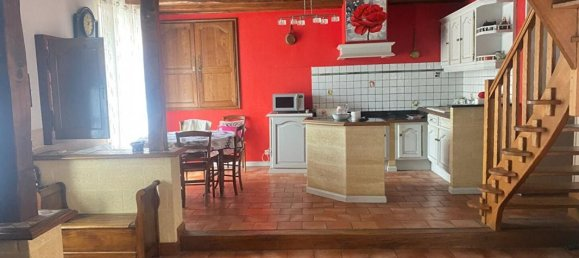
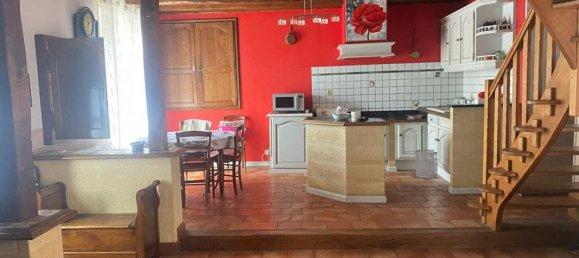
+ waste bin [414,149,439,179]
